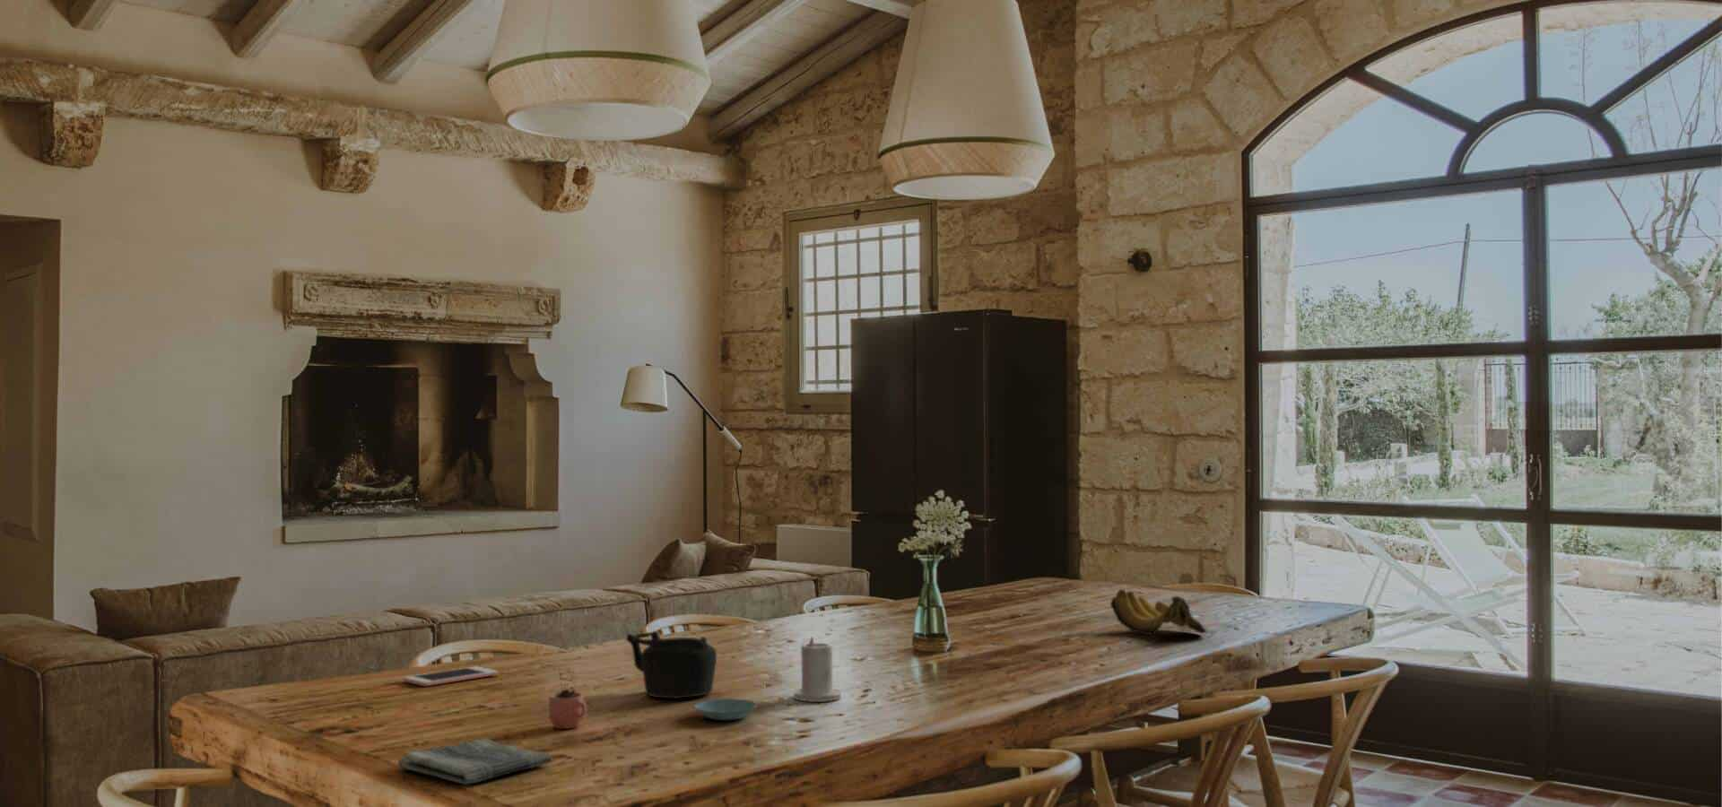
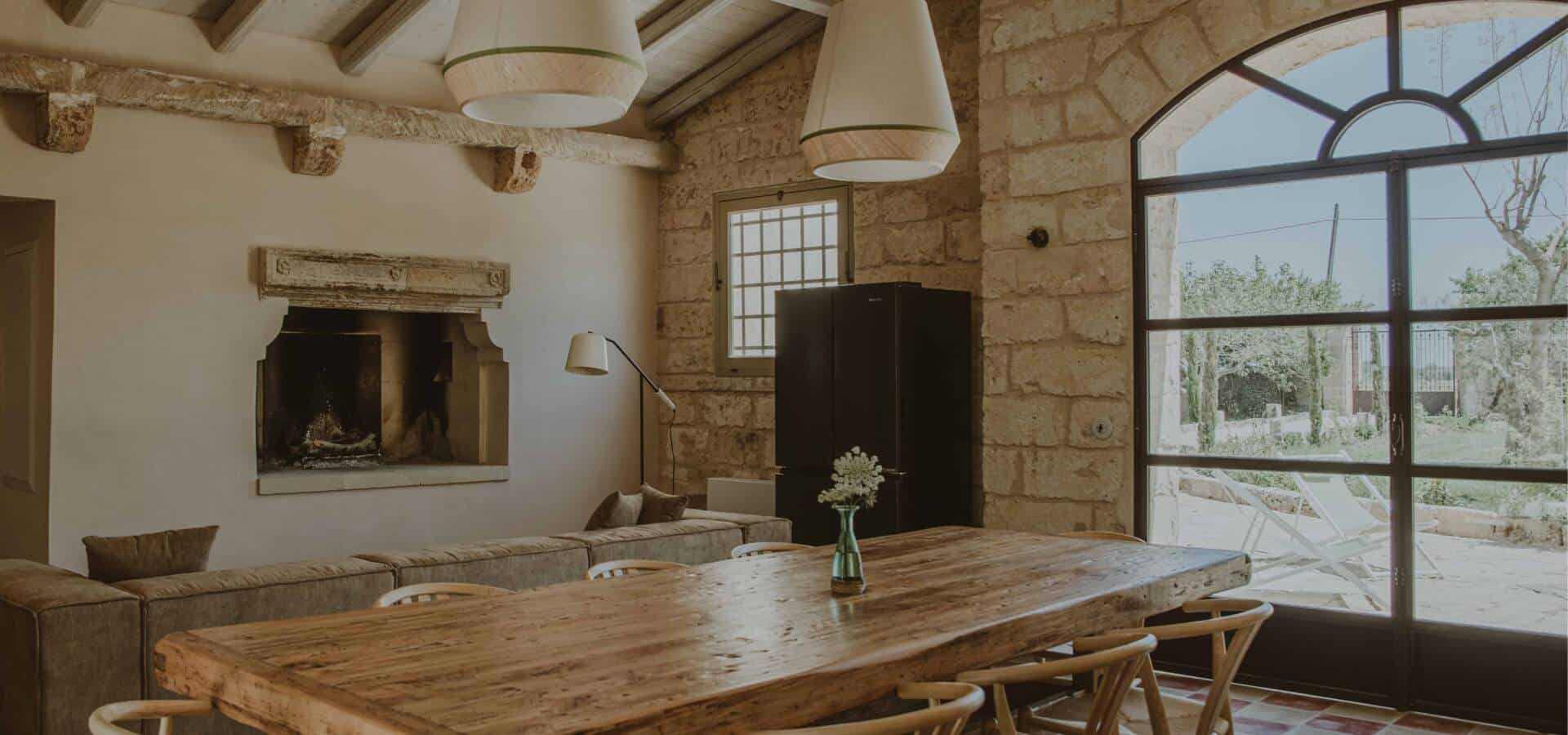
- cell phone [403,665,499,687]
- saucer [693,697,758,721]
- teapot [625,629,717,699]
- cocoa [548,668,588,730]
- candle [793,636,842,703]
- banana bunch [1109,589,1207,636]
- dish towel [396,737,552,785]
